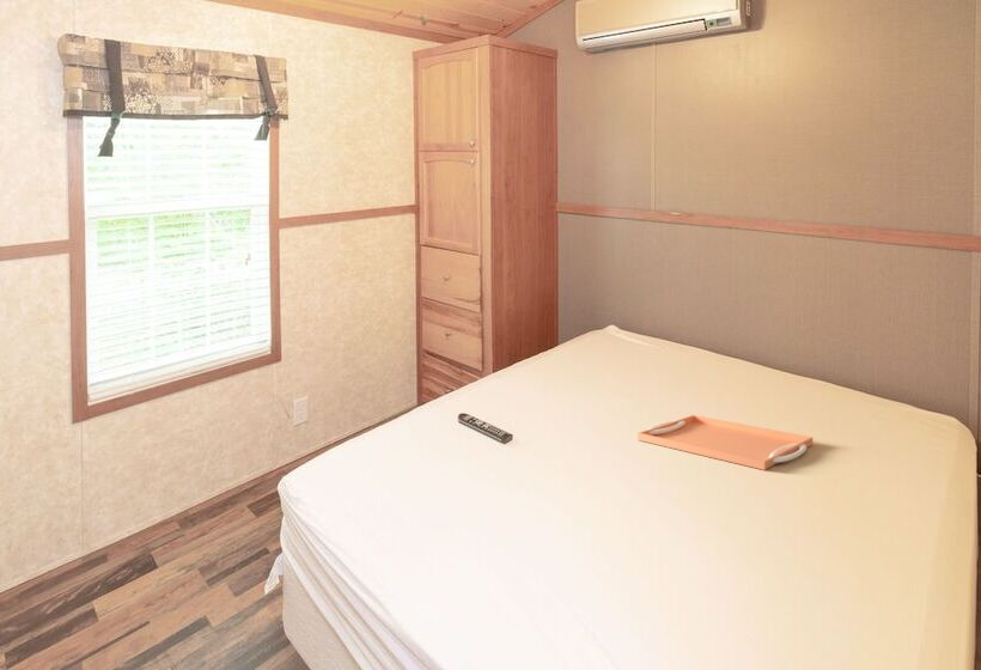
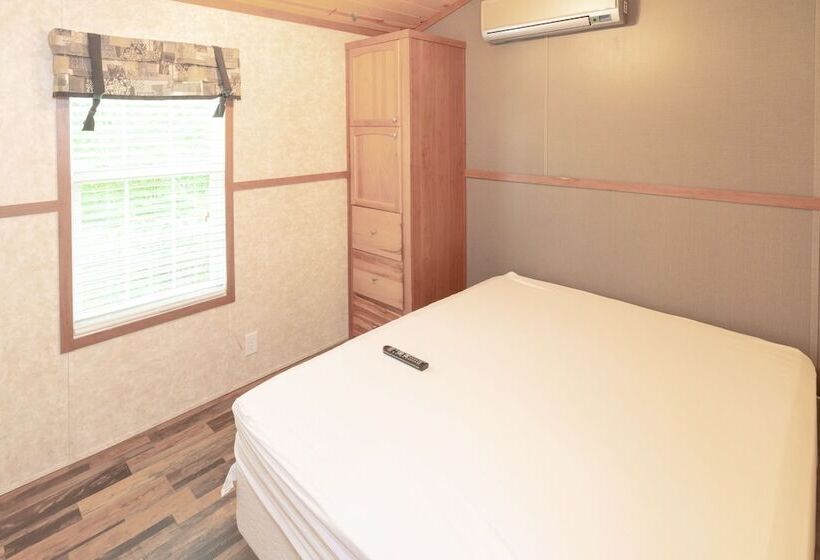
- serving tray [636,414,814,471]
